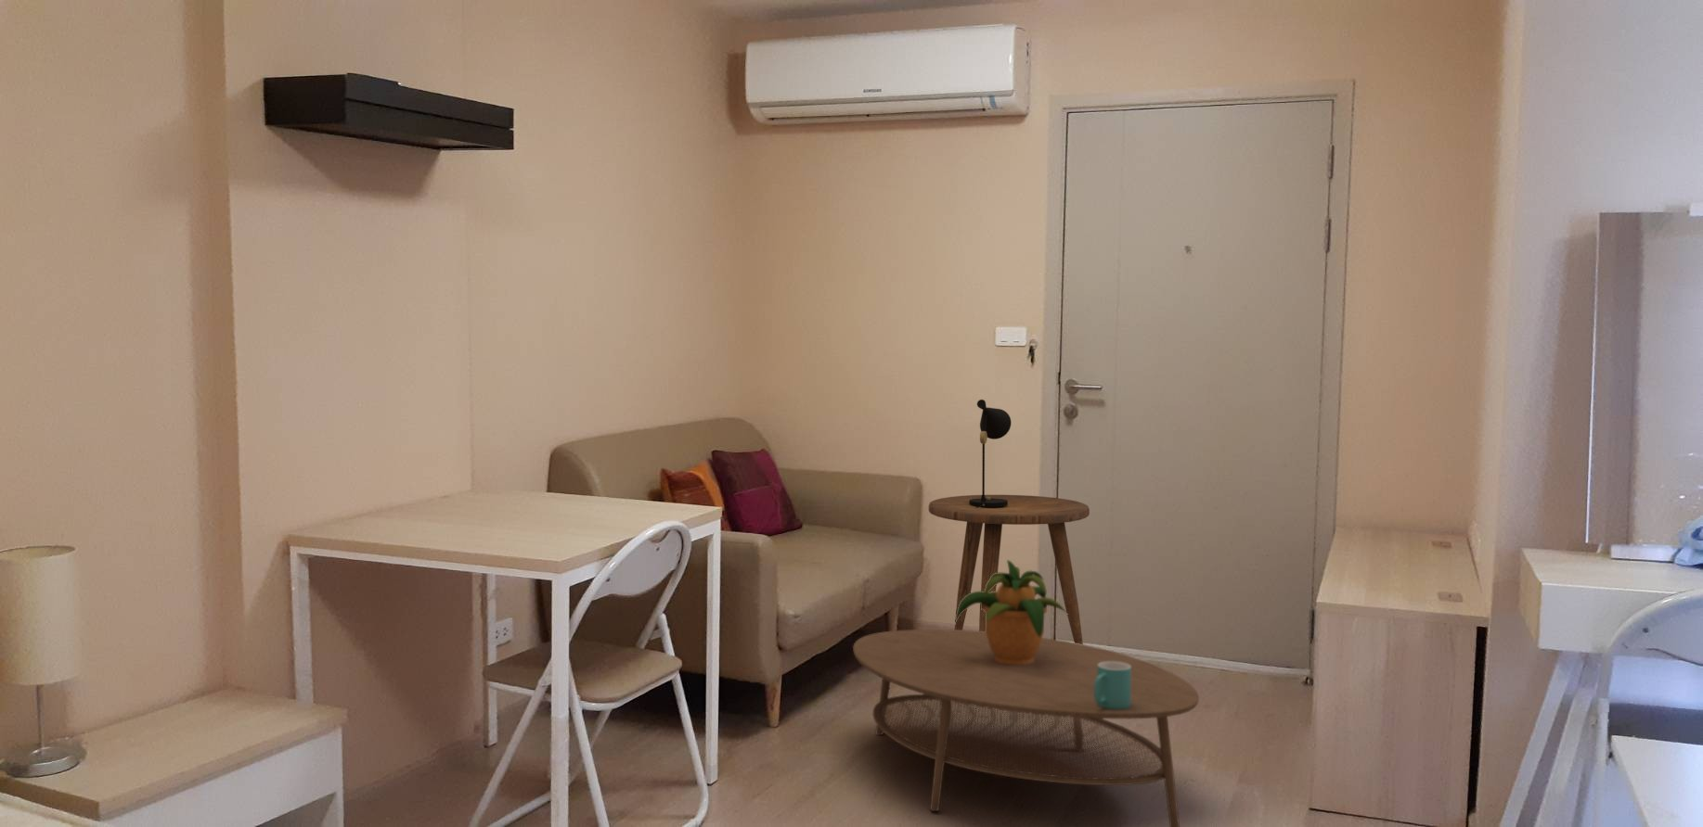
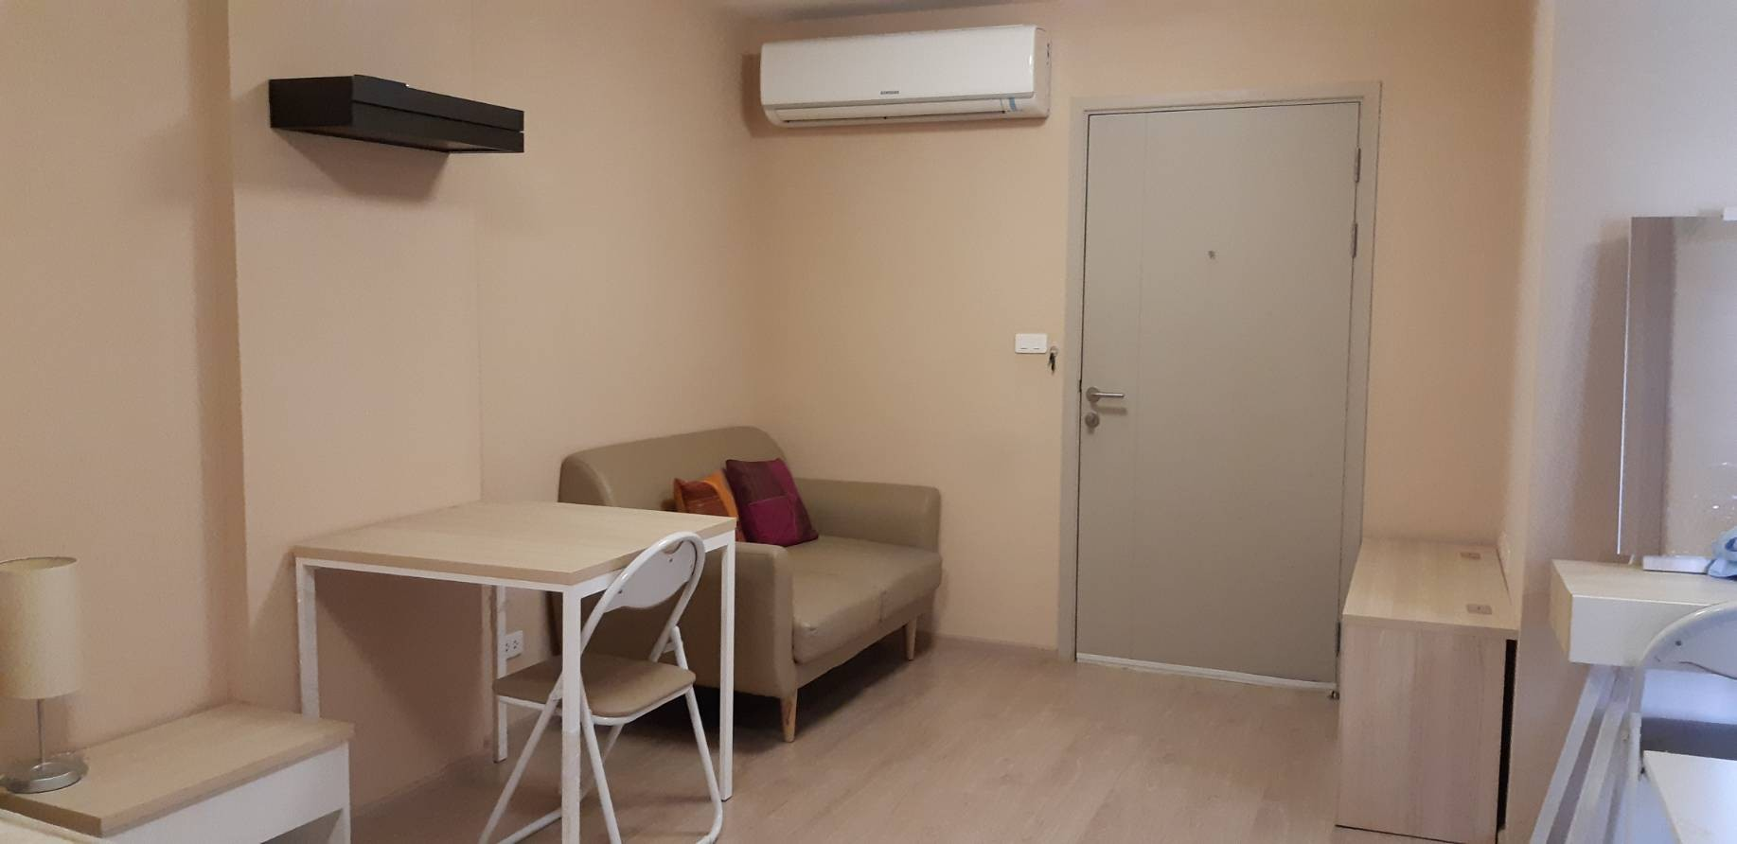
- potted plant [954,559,1068,665]
- table lamp [969,398,1011,508]
- coffee table [852,628,1200,827]
- mug [1094,661,1132,710]
- side table [928,494,1090,645]
